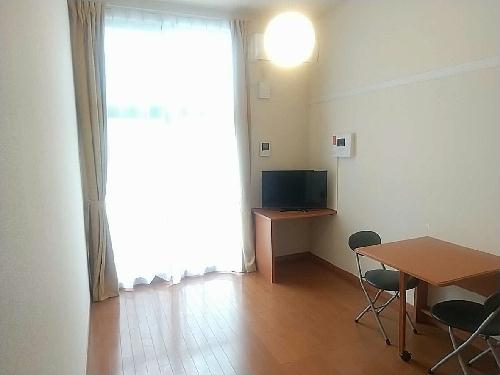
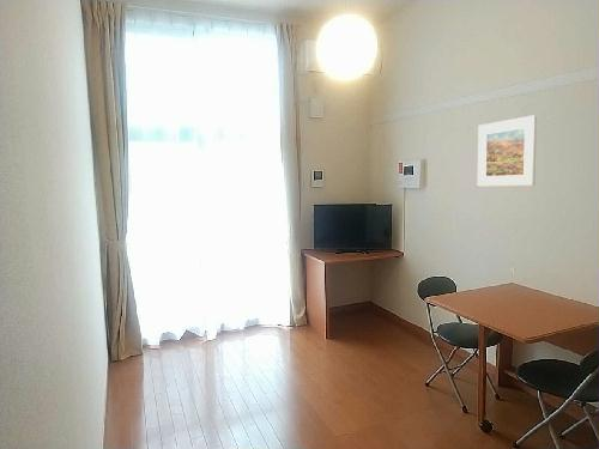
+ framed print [477,114,538,188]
